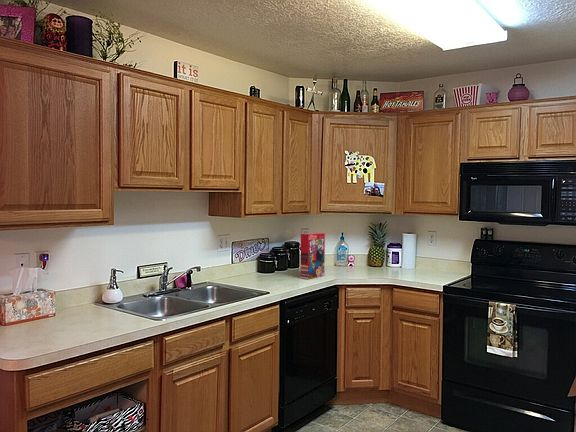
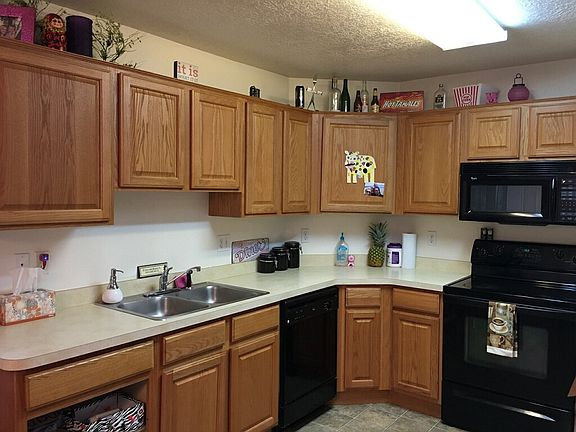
- cereal box [299,232,326,280]
